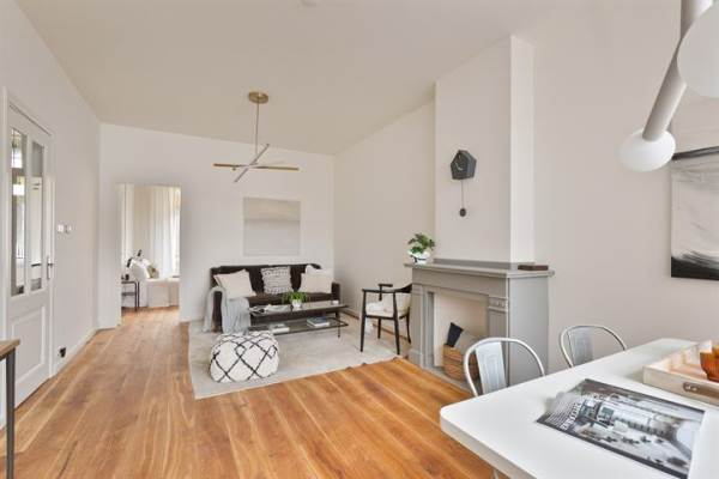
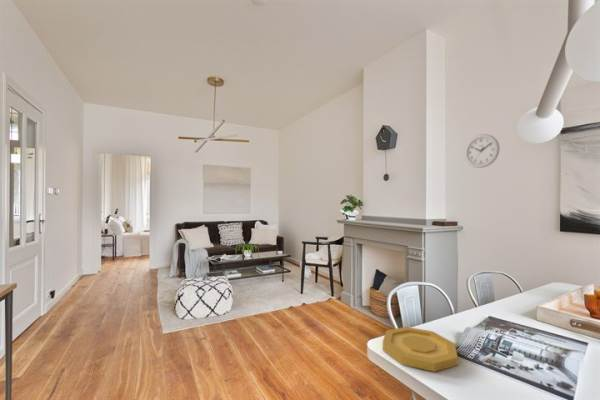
+ wall clock [464,133,501,169]
+ bowl [382,326,459,373]
